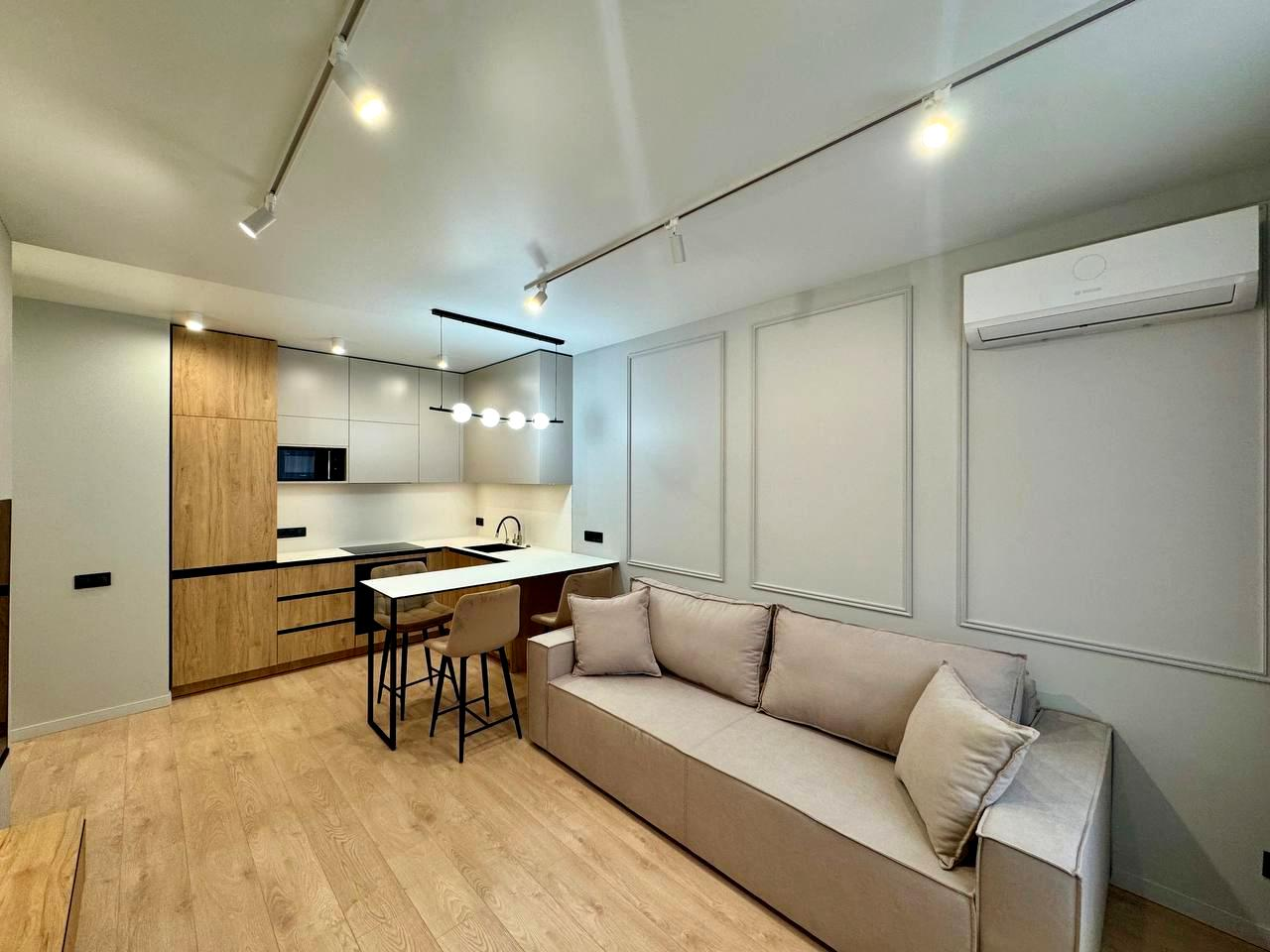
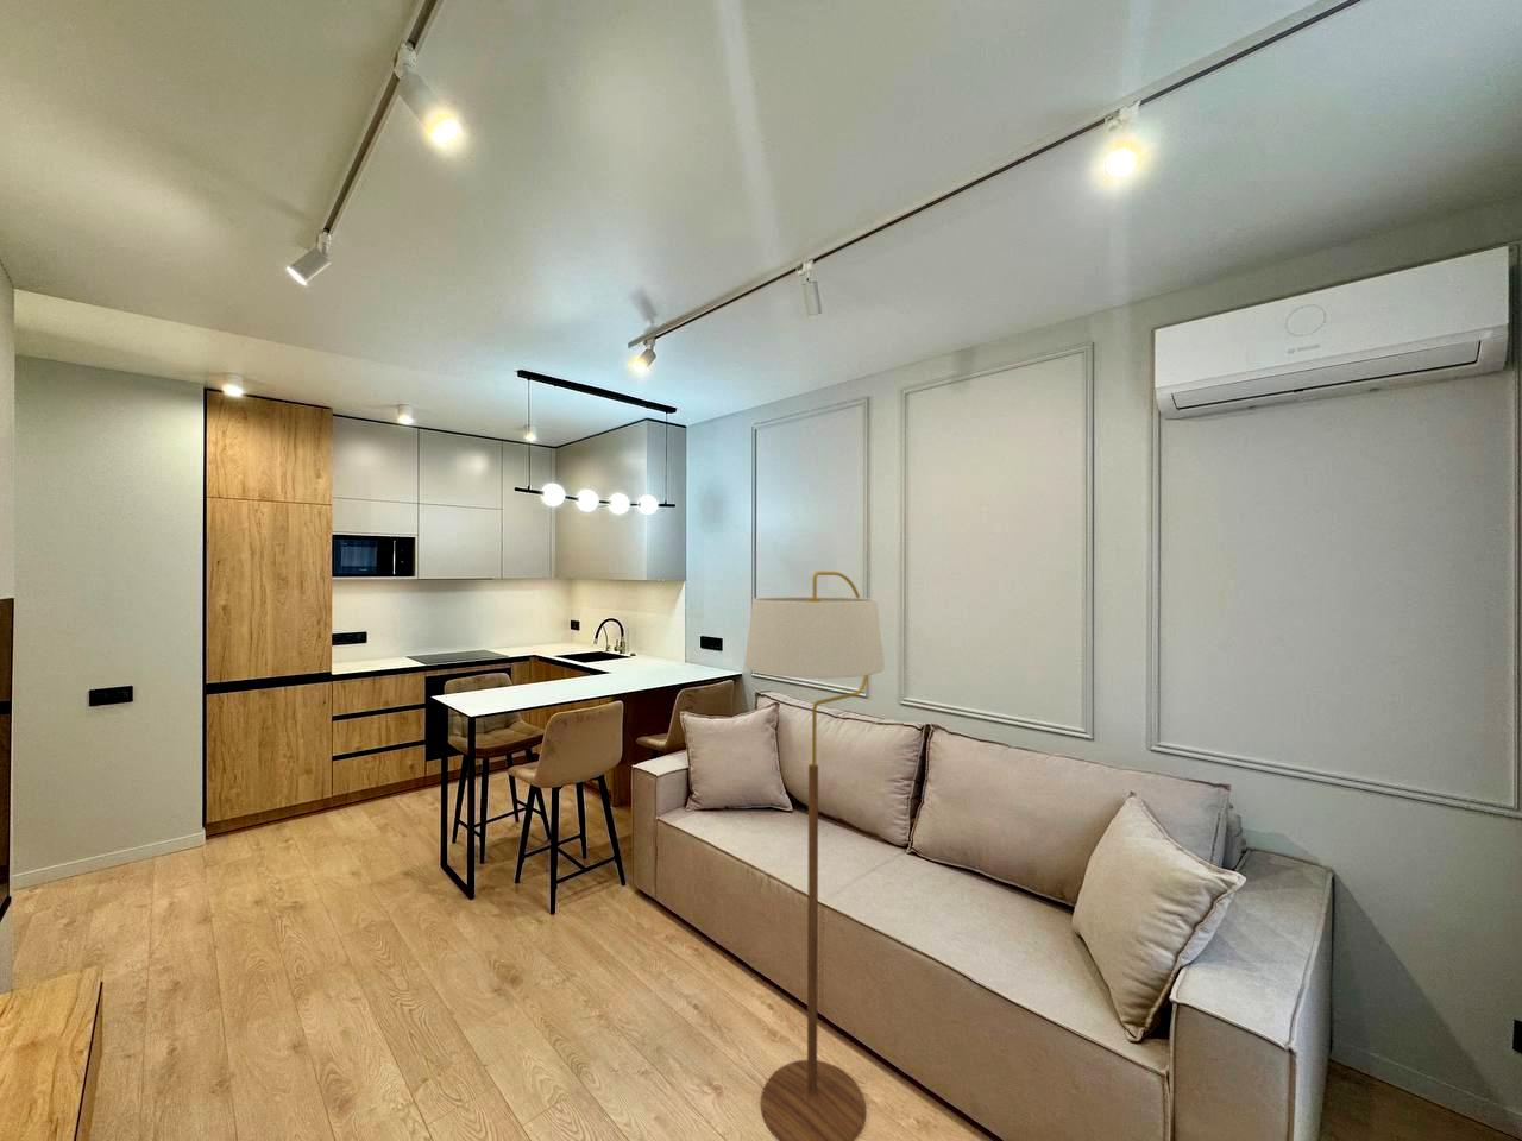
+ floor lamp [743,570,886,1141]
